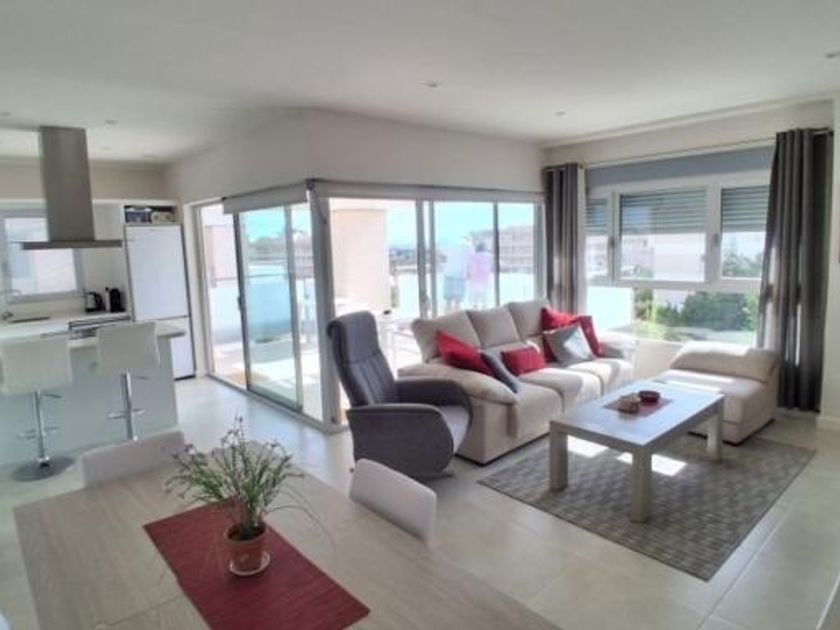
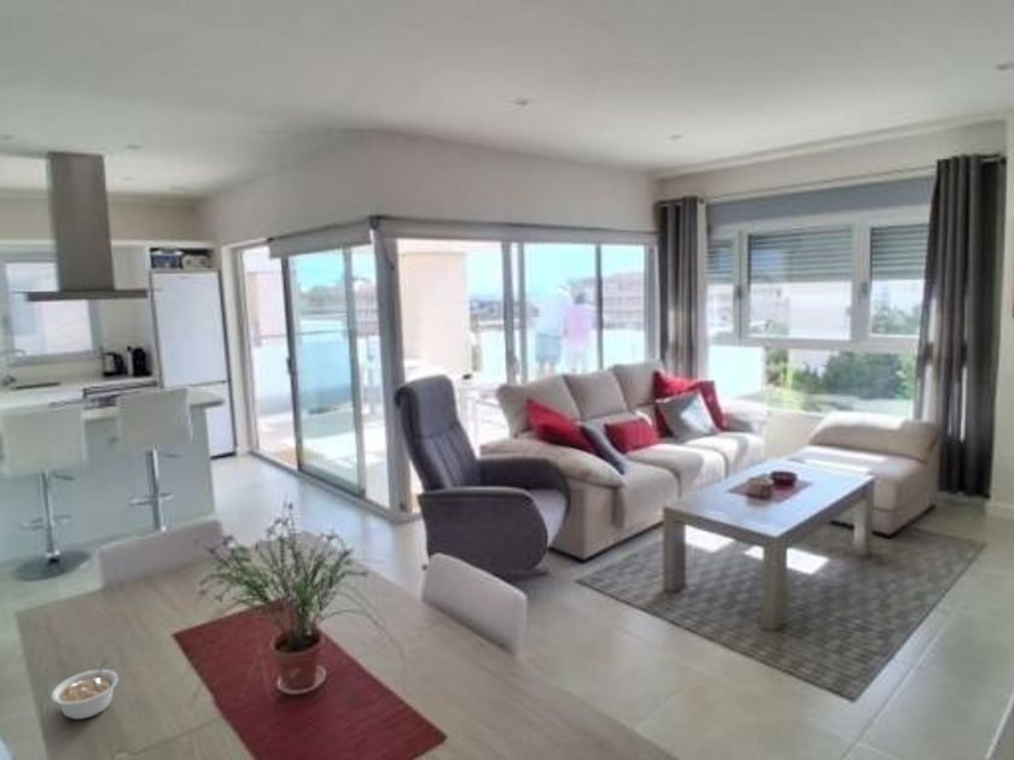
+ legume [51,657,120,720]
